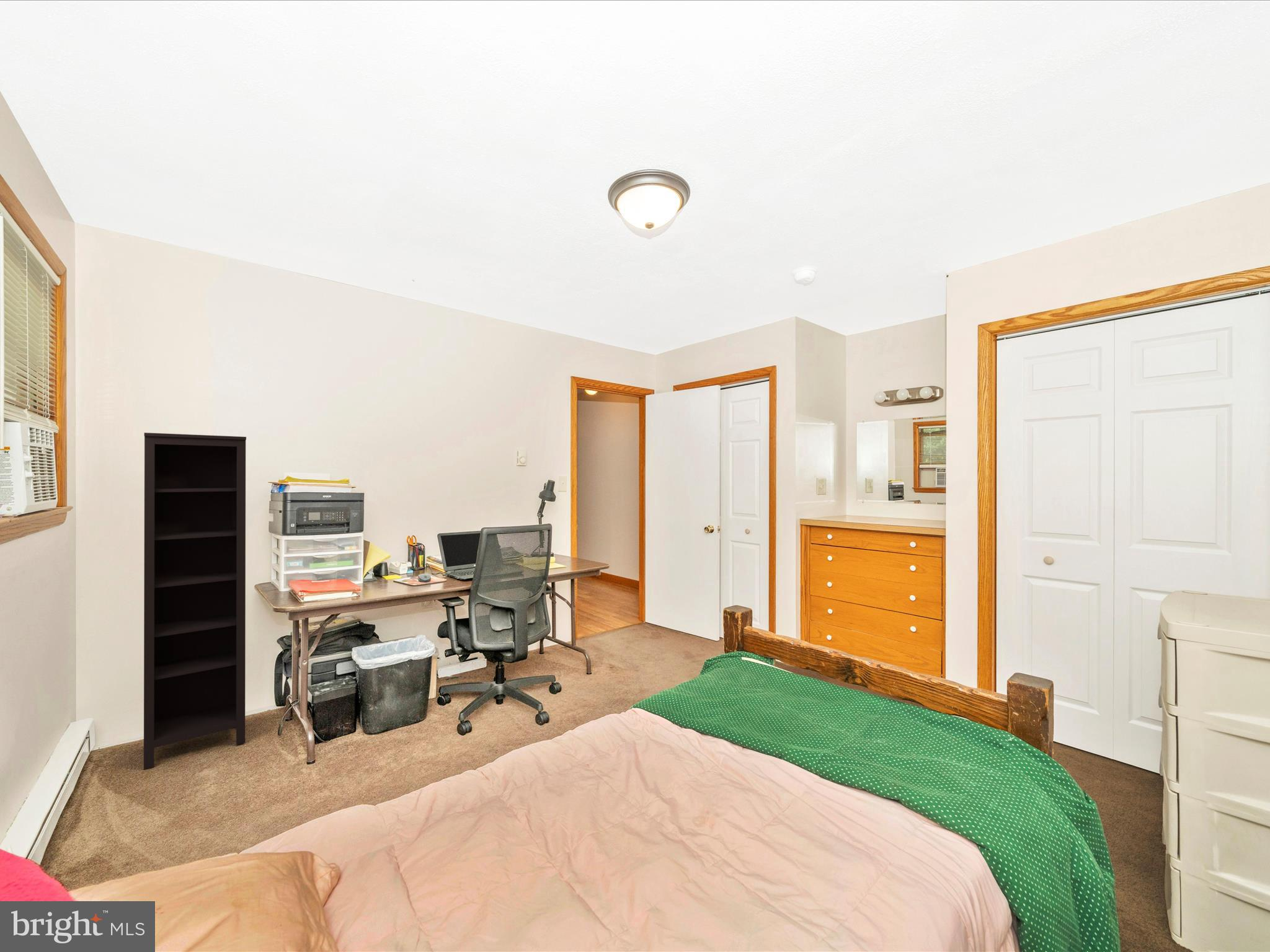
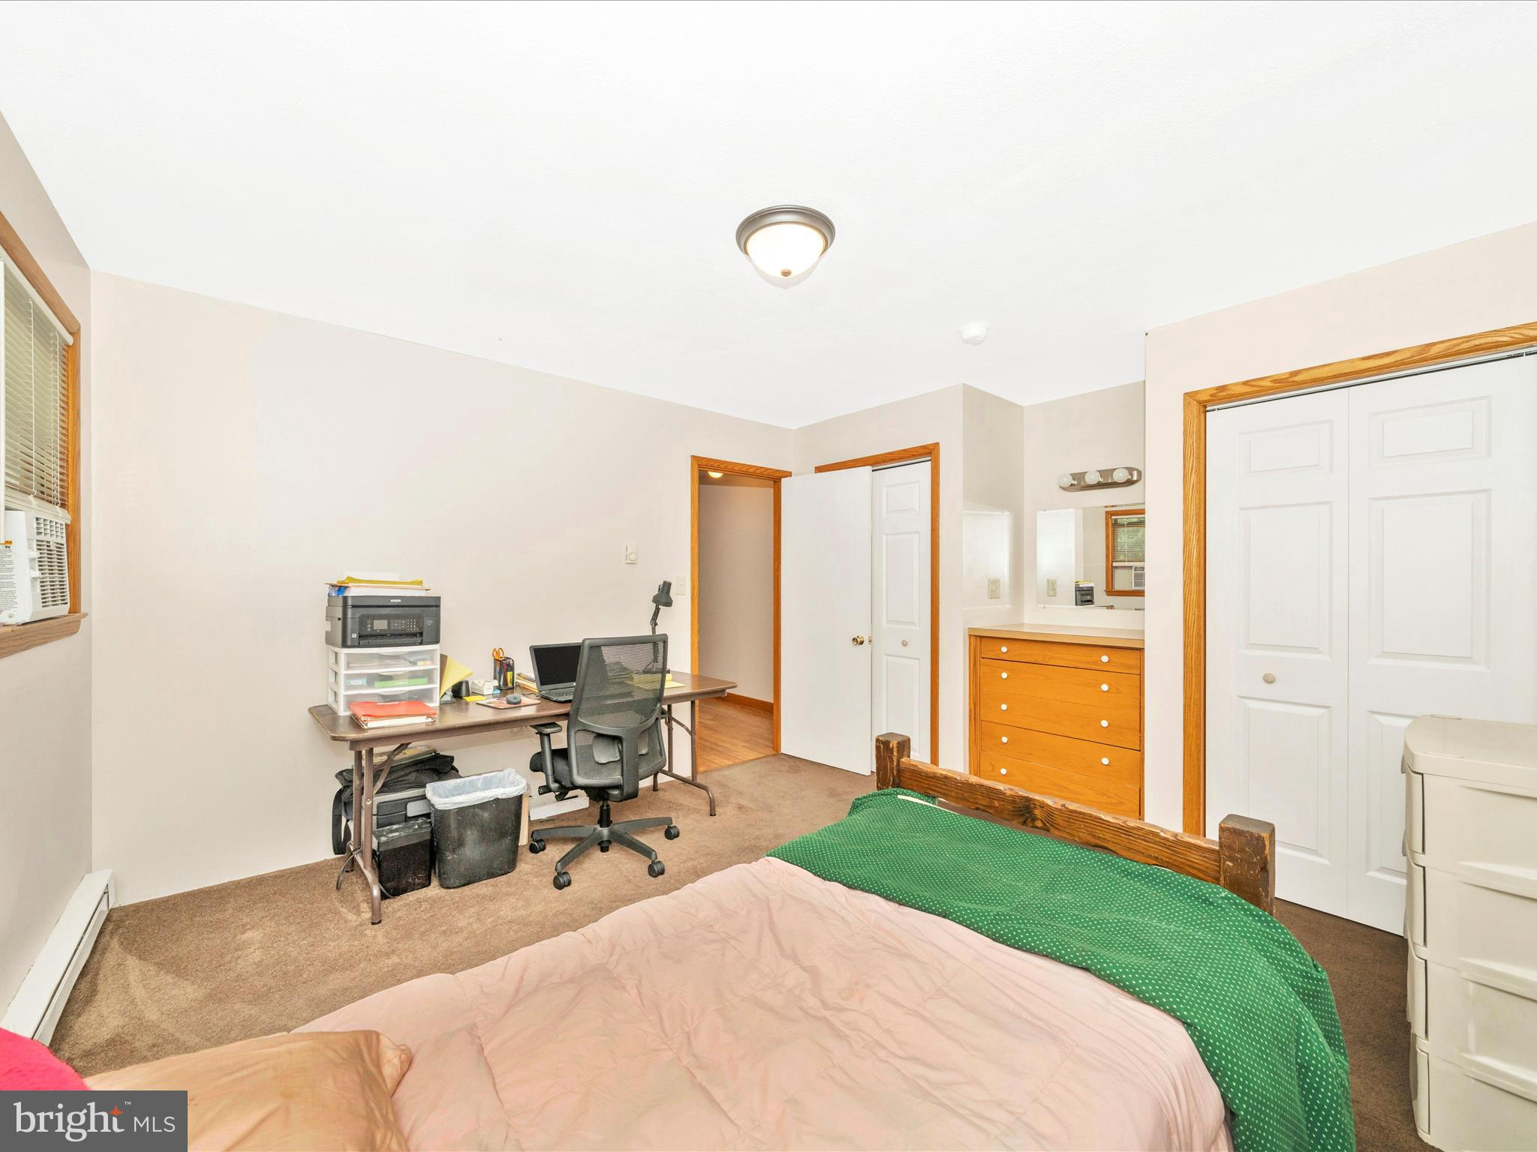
- bookcase [143,432,247,770]
